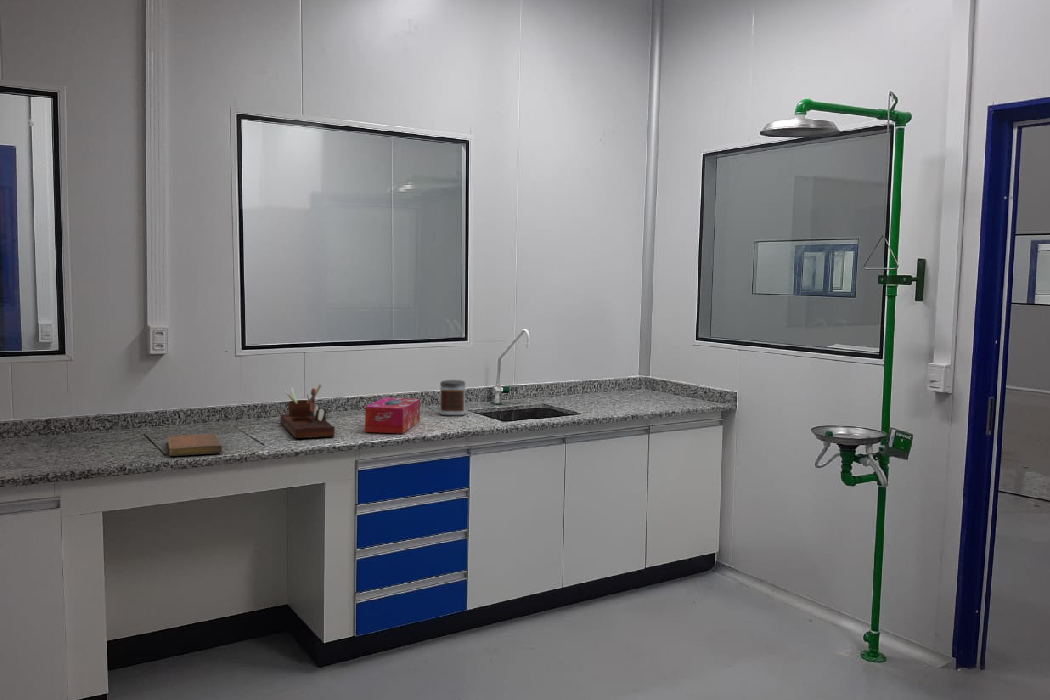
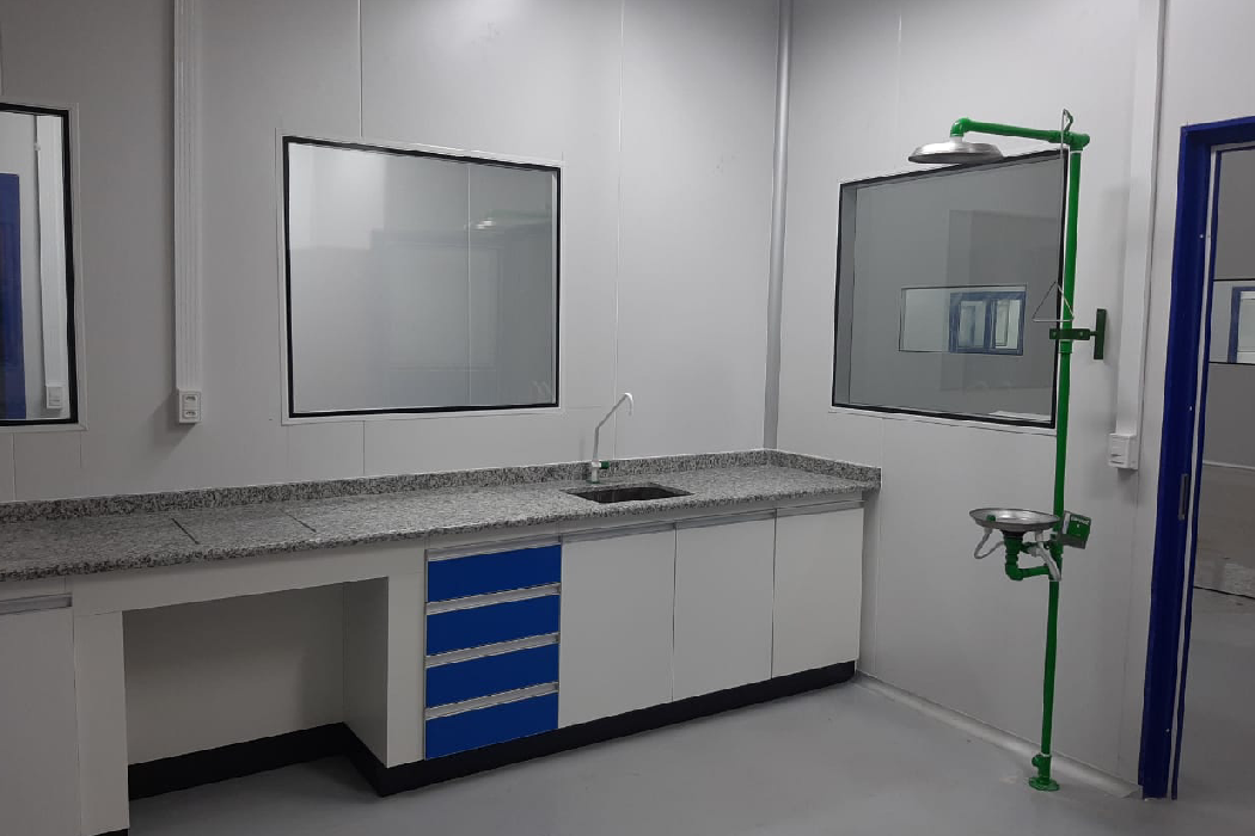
- jar [438,379,467,416]
- tissue box [364,396,421,434]
- desk organizer [279,384,336,439]
- notebook [167,433,223,457]
